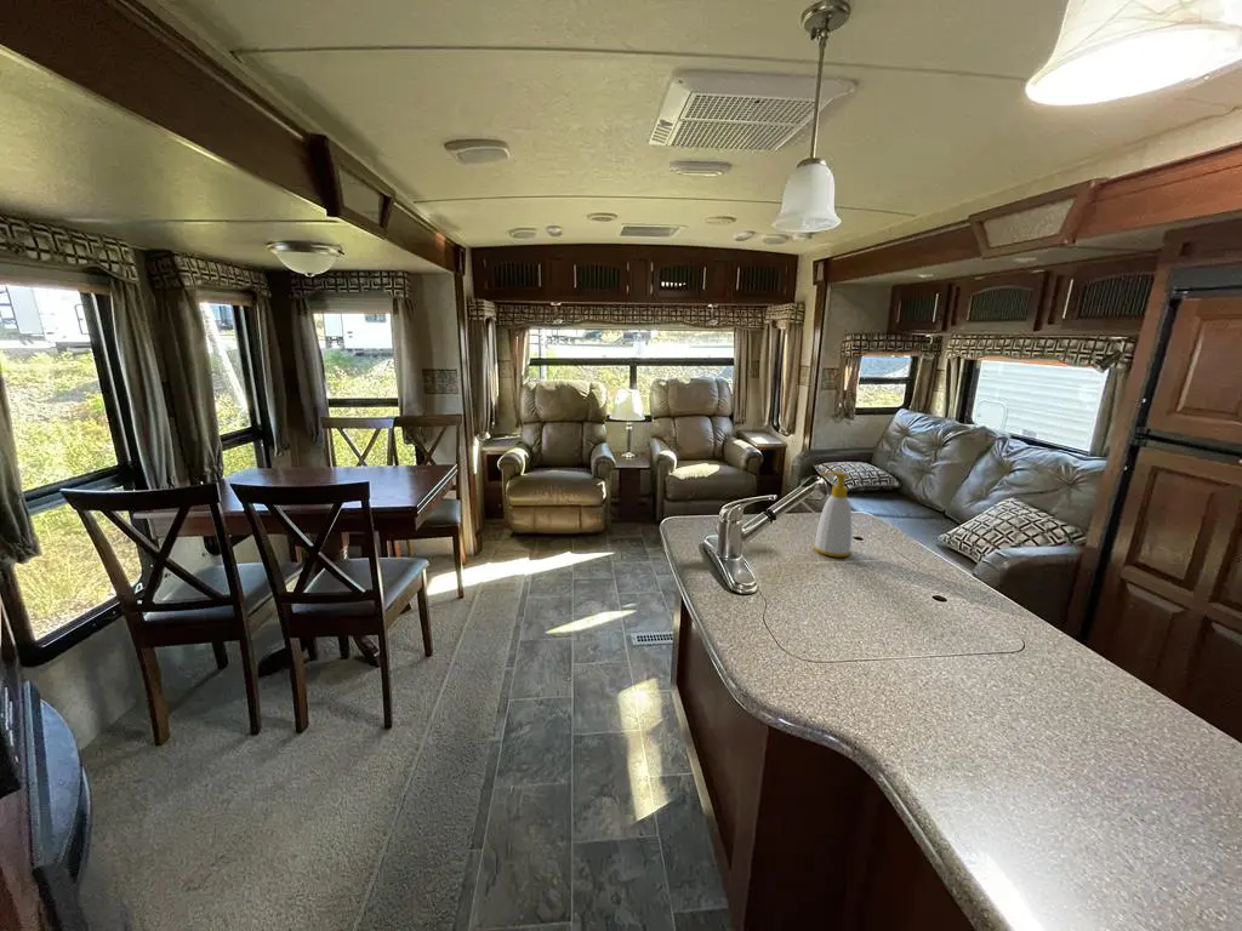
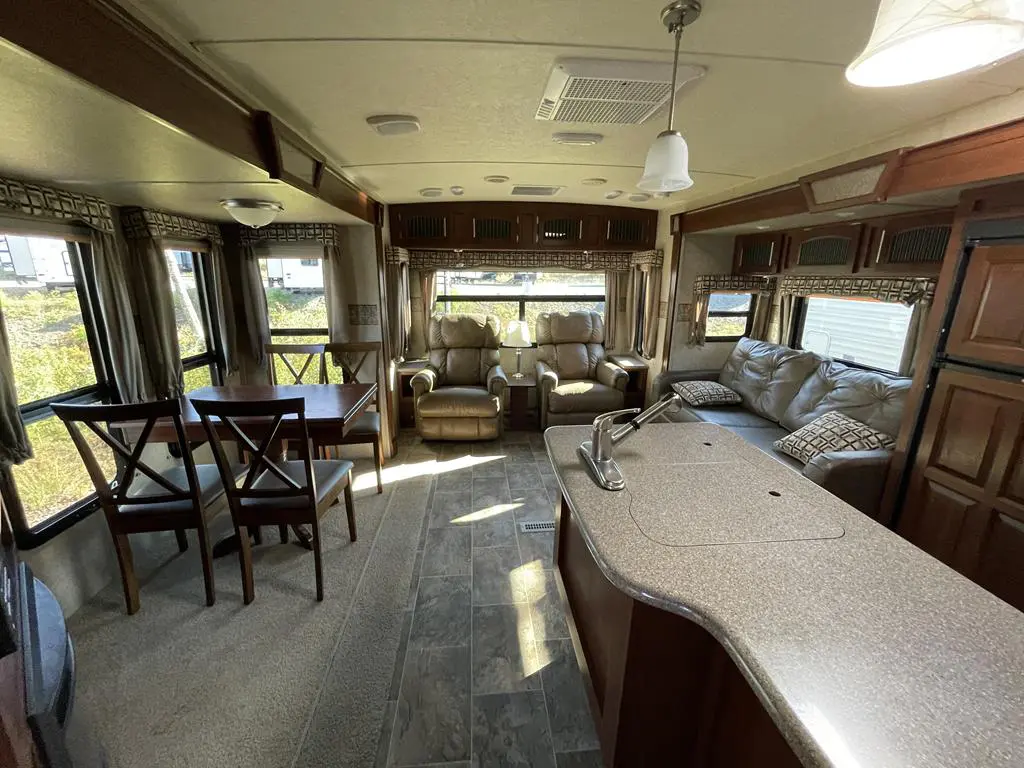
- soap bottle [813,470,853,558]
